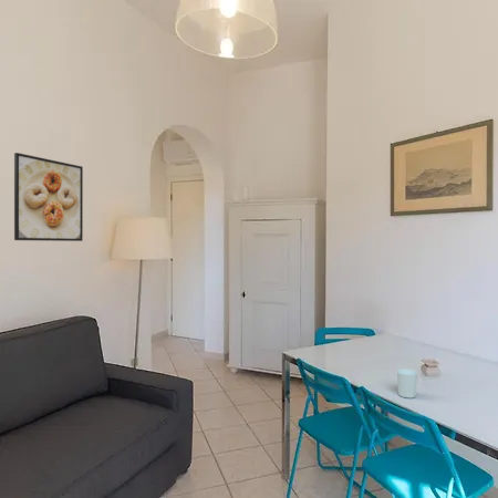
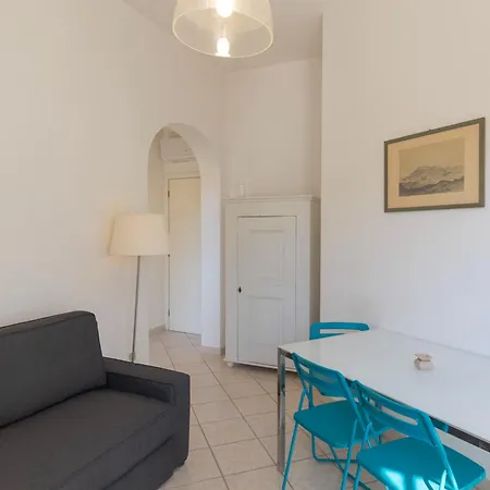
- cup [396,369,418,400]
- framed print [13,152,84,242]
